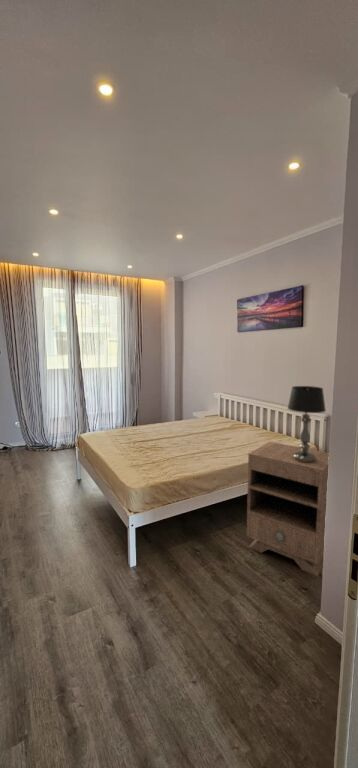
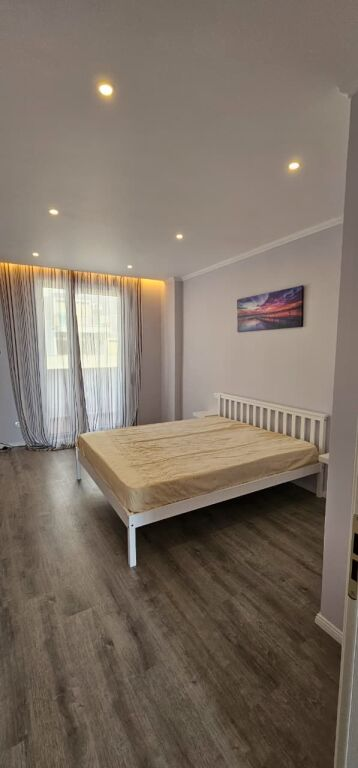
- nightstand [246,441,330,577]
- table lamp [287,385,327,462]
